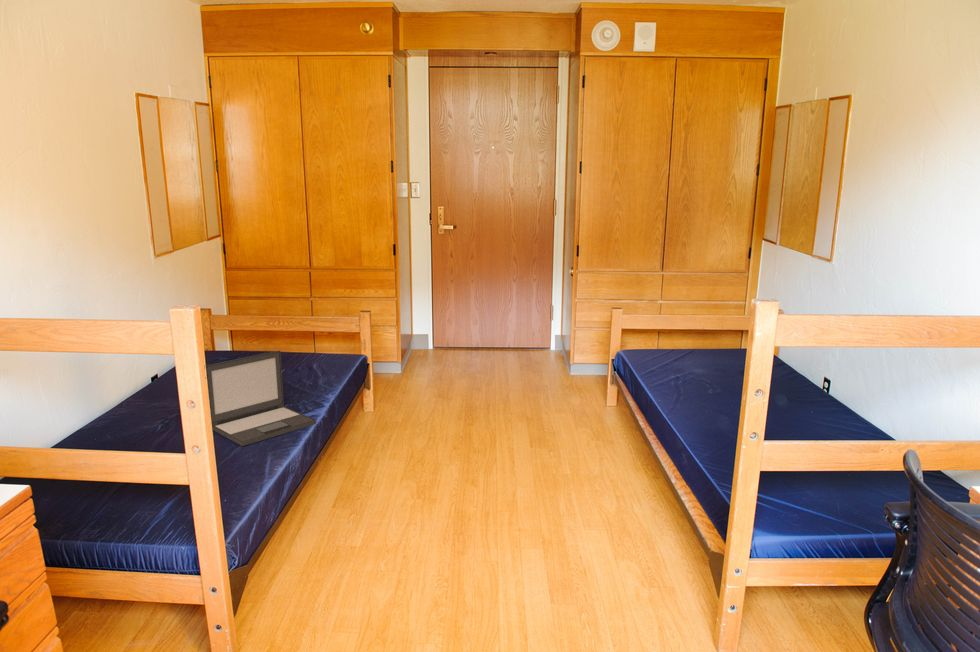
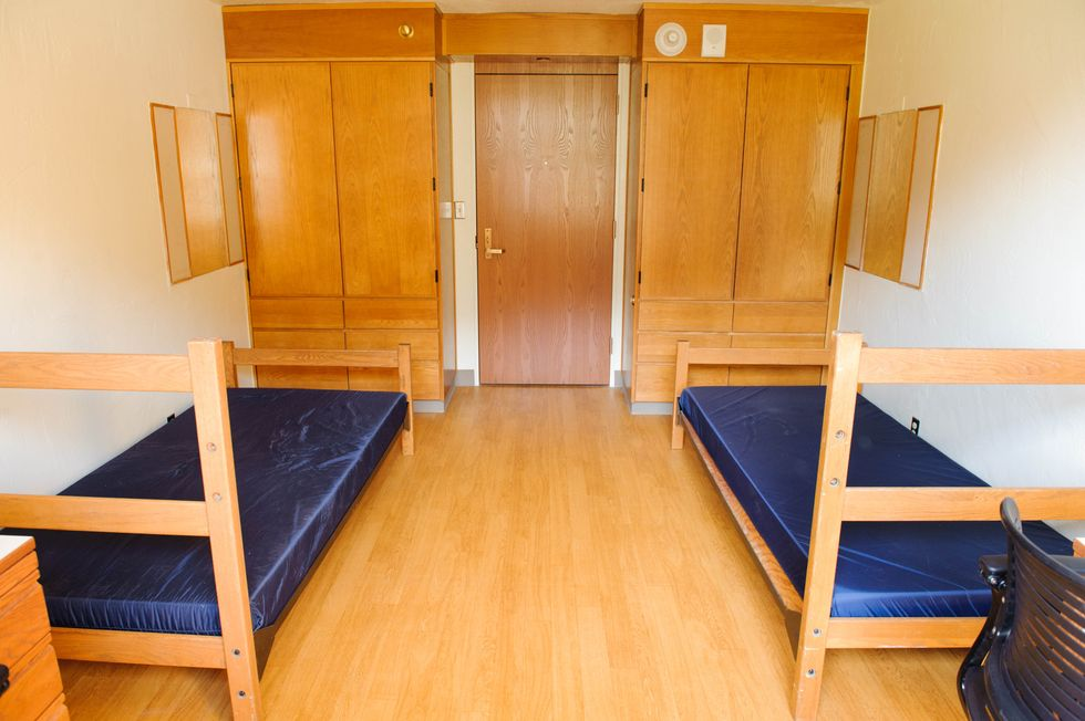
- laptop [205,349,317,447]
